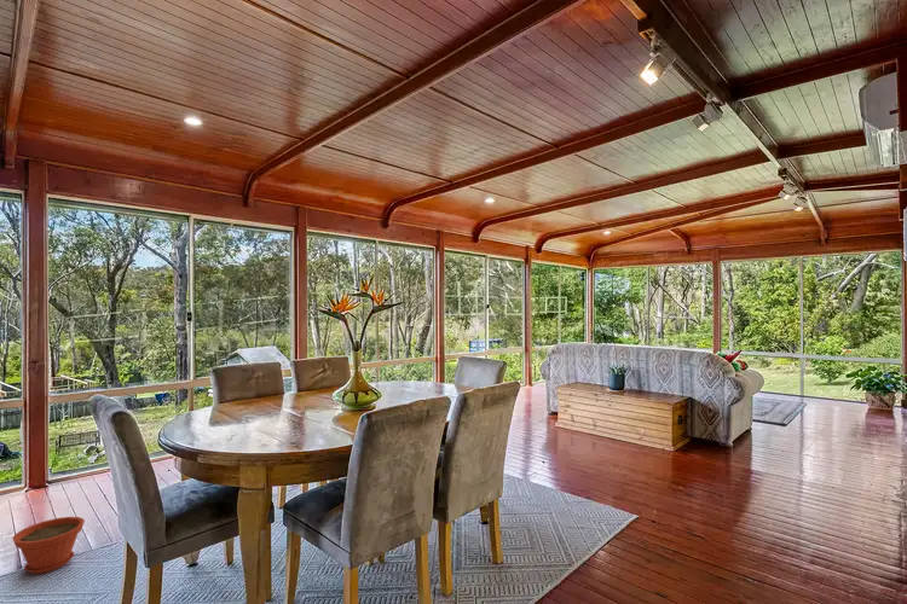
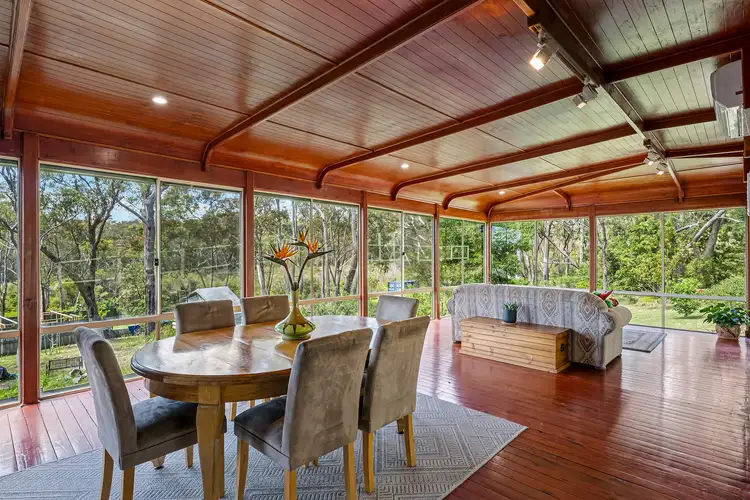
- plant pot [11,516,86,575]
